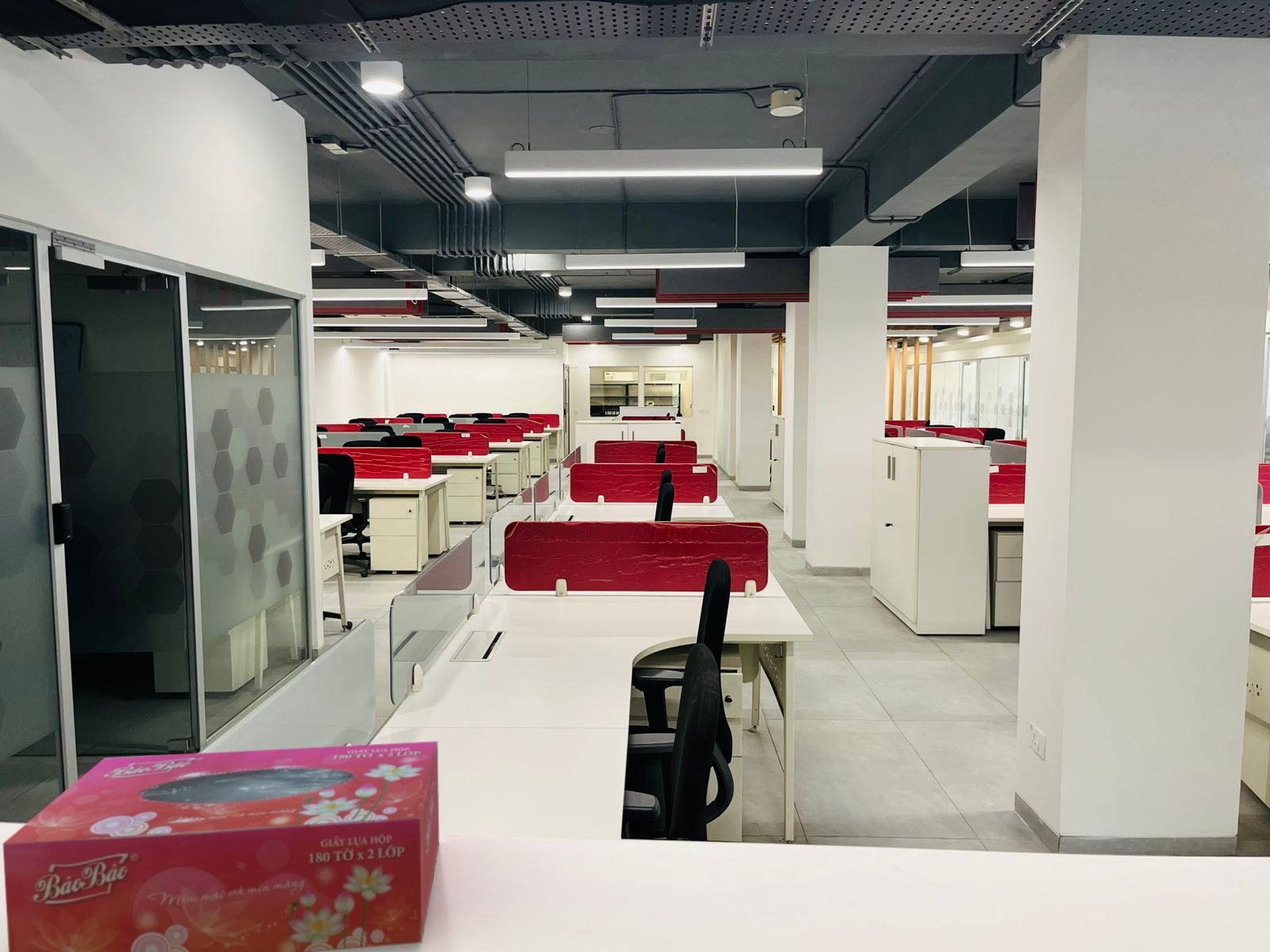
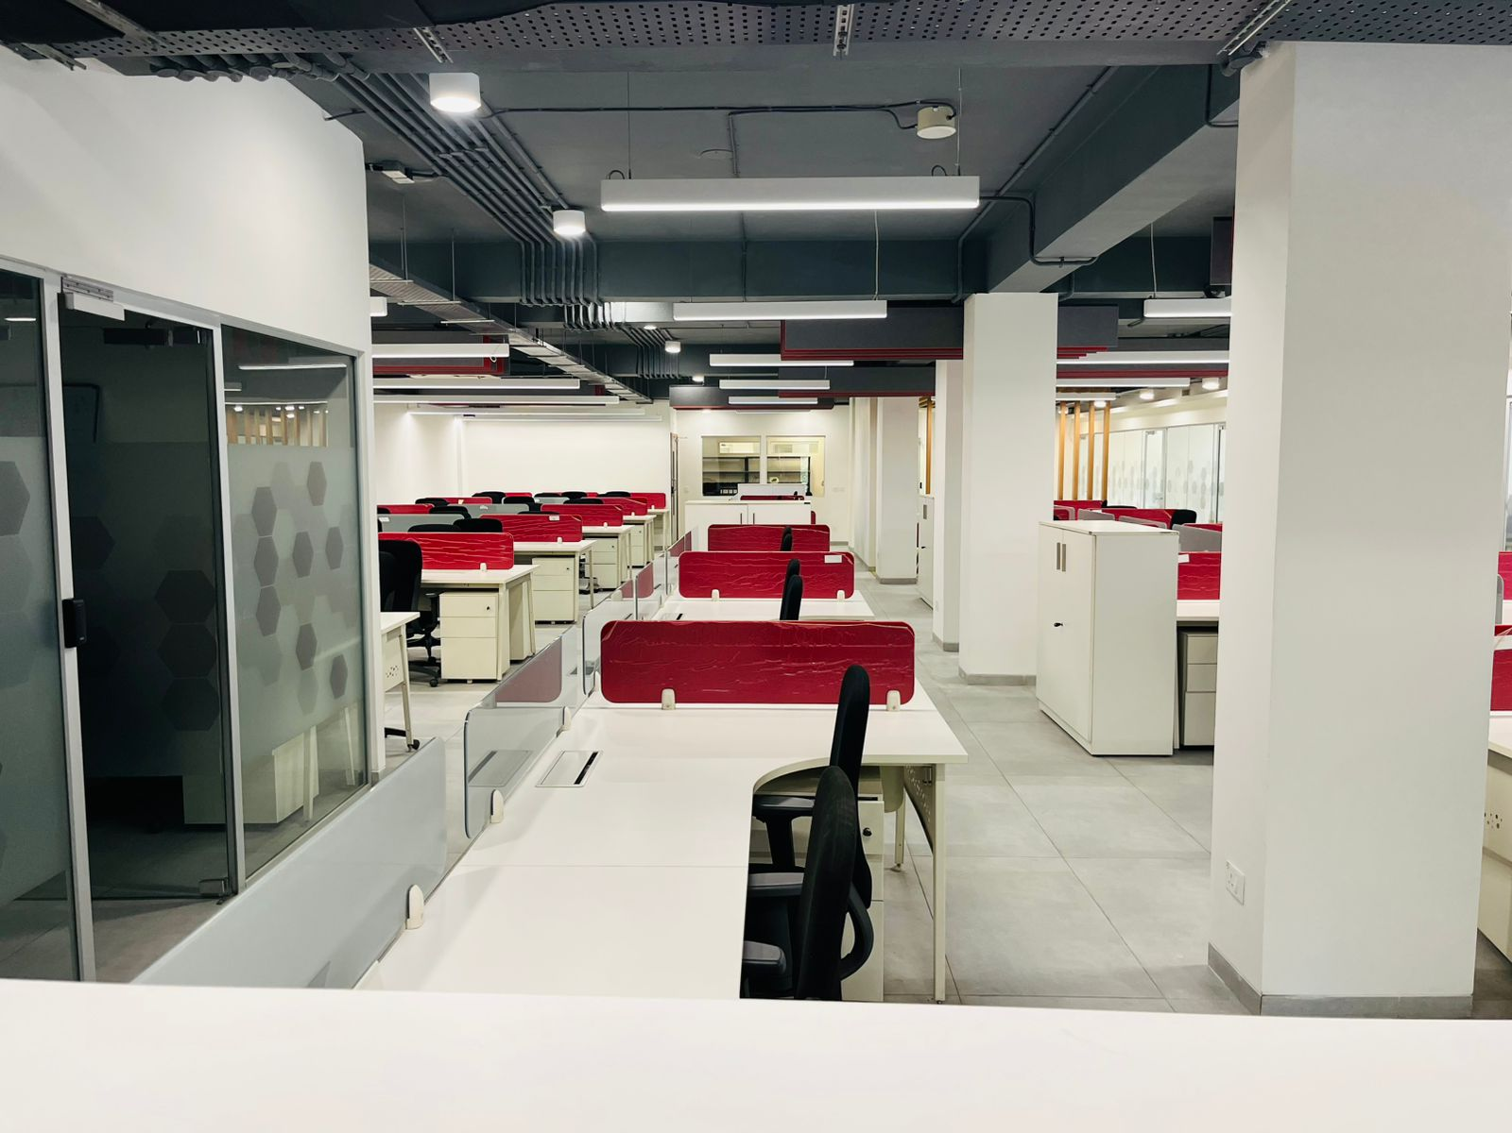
- tissue box [2,740,440,952]
